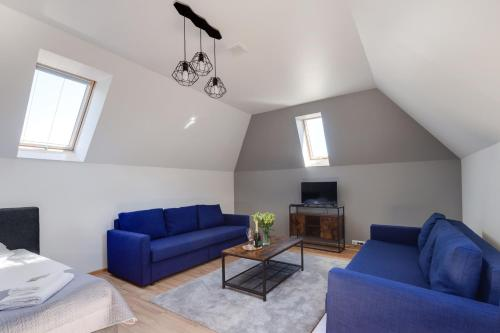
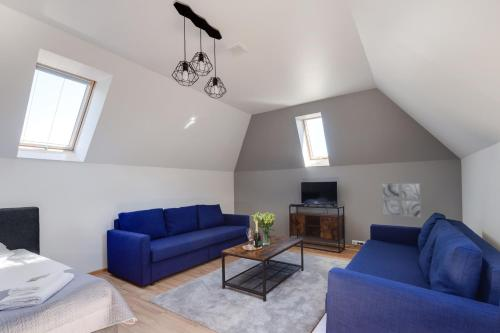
+ wall art [380,182,422,219]
